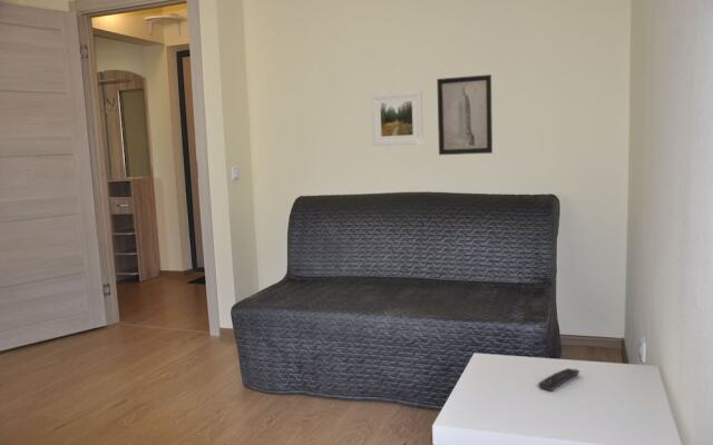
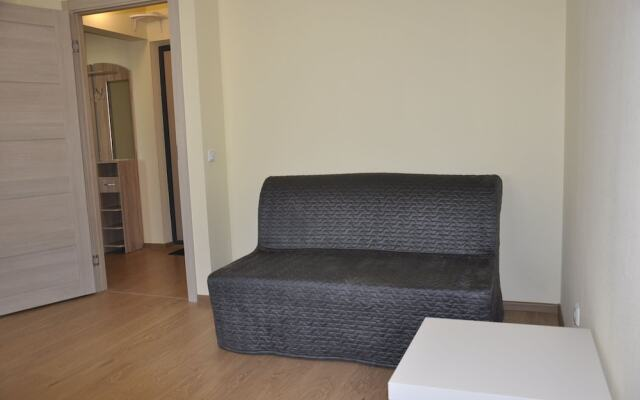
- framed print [370,90,424,147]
- remote control [537,367,582,392]
- wall art [436,73,494,156]
